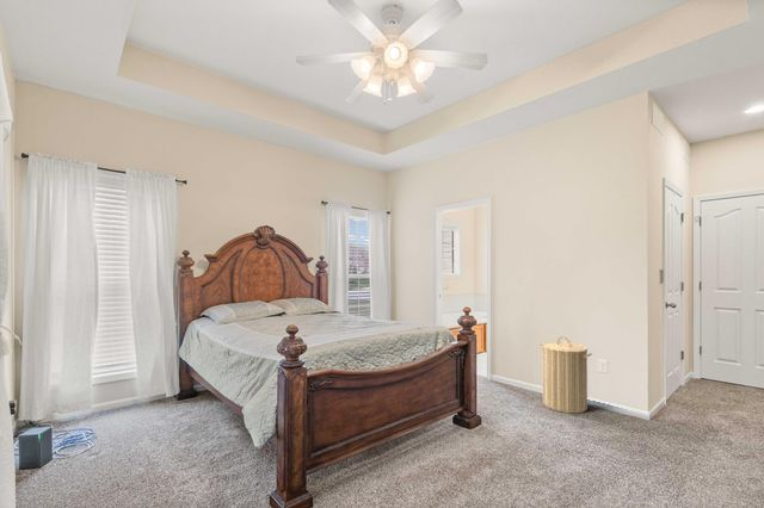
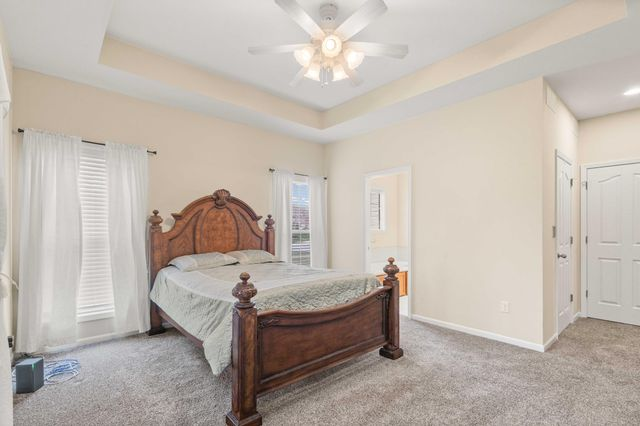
- laundry hamper [538,335,593,415]
